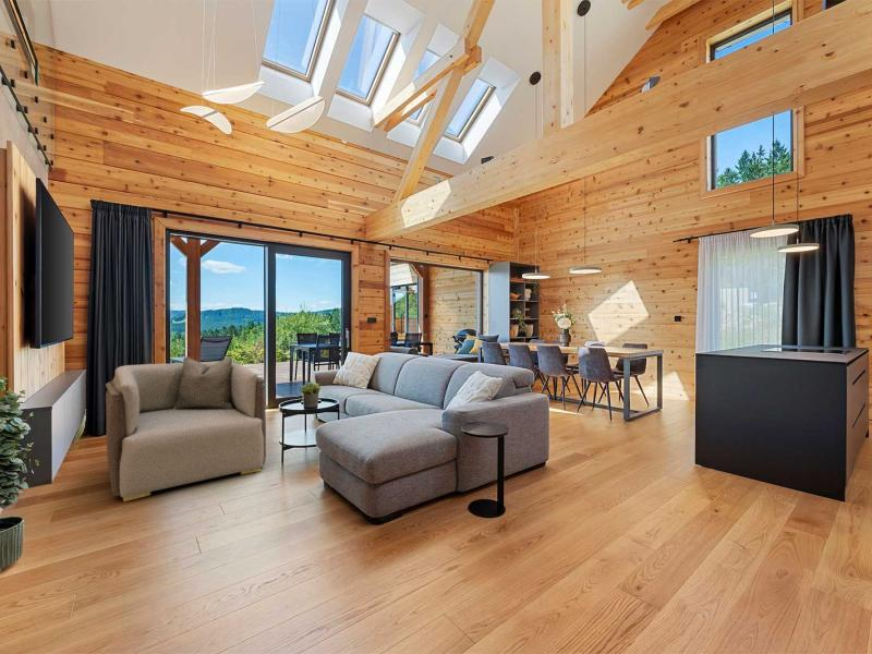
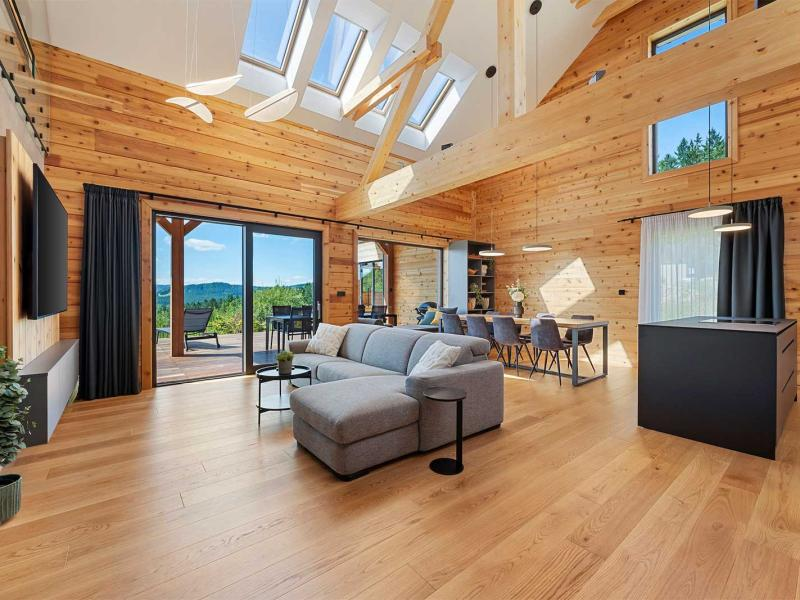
- armchair [105,355,267,502]
